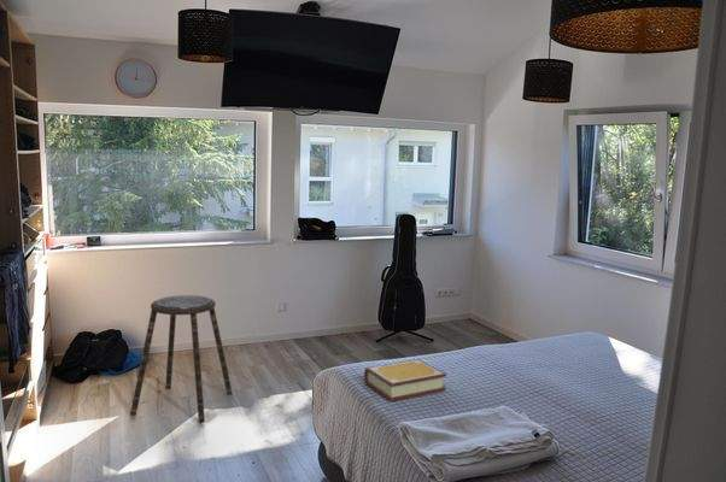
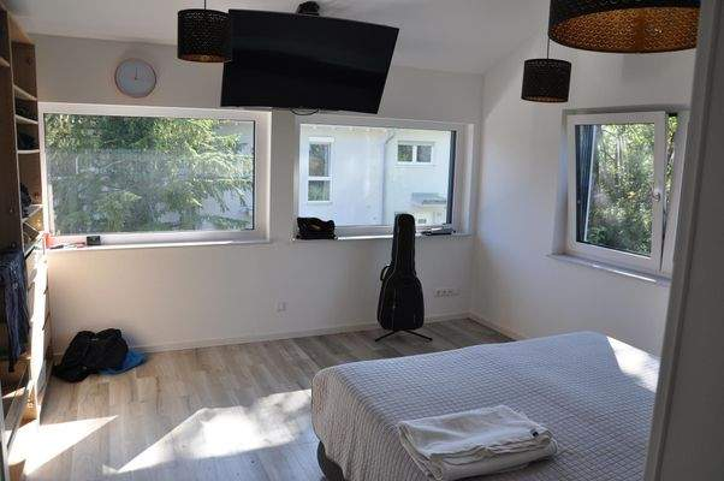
- book [363,358,447,402]
- stool [129,294,234,424]
